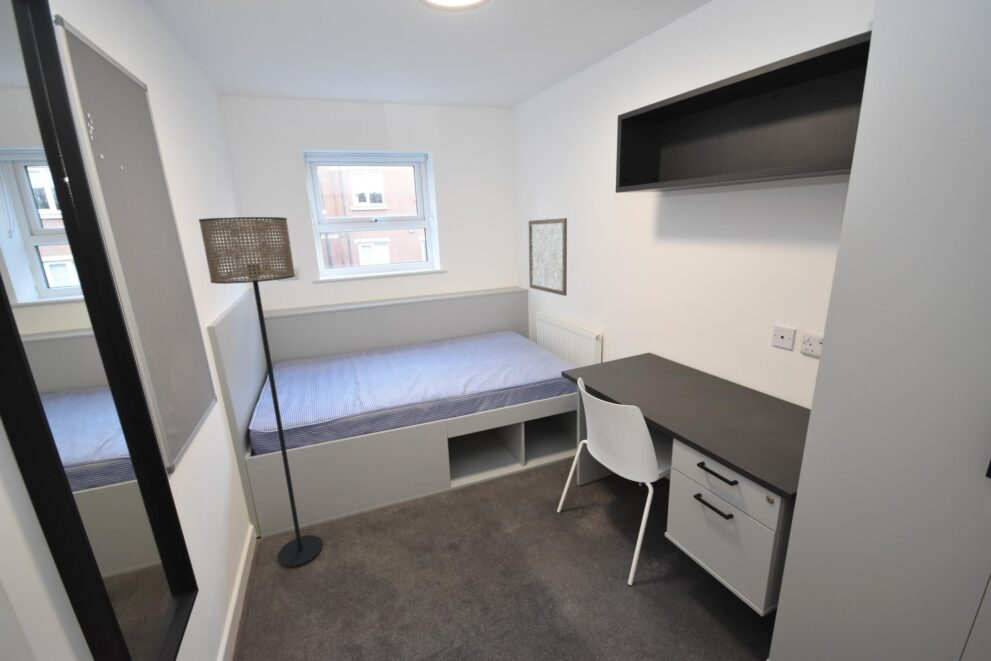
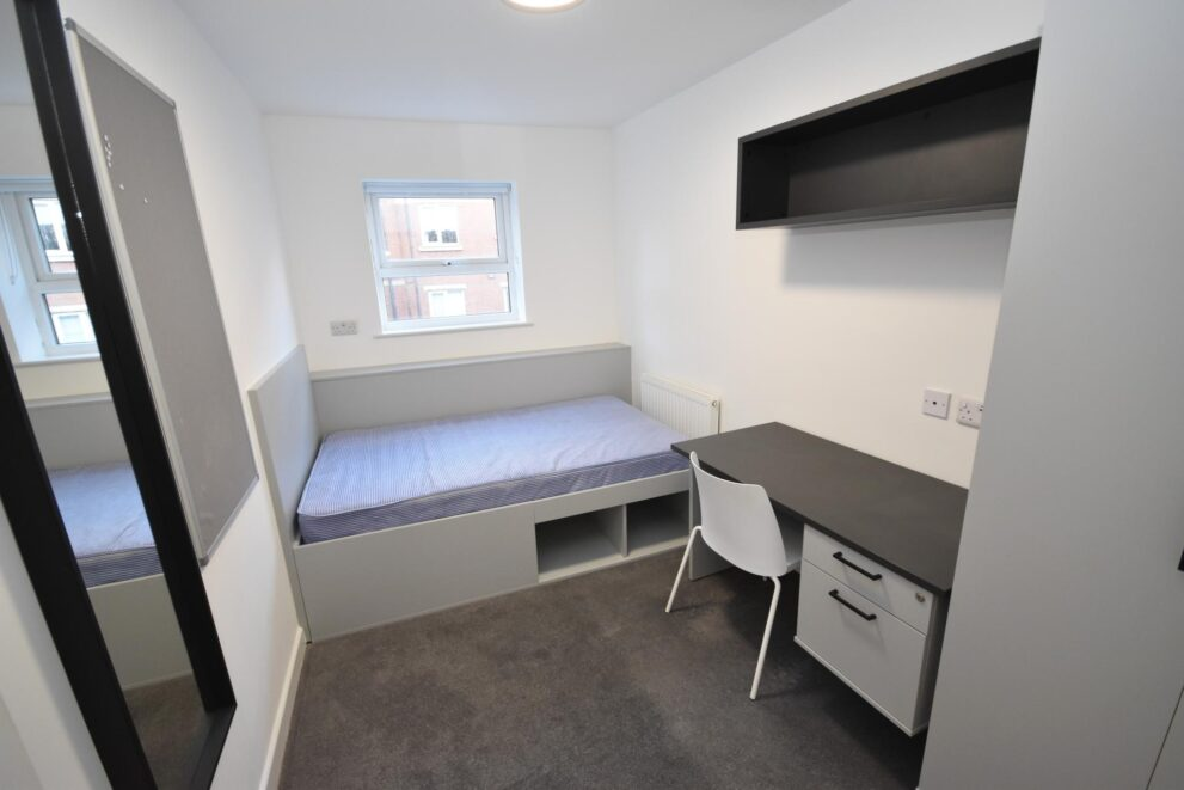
- wall art [528,217,568,297]
- floor lamp [198,216,324,568]
